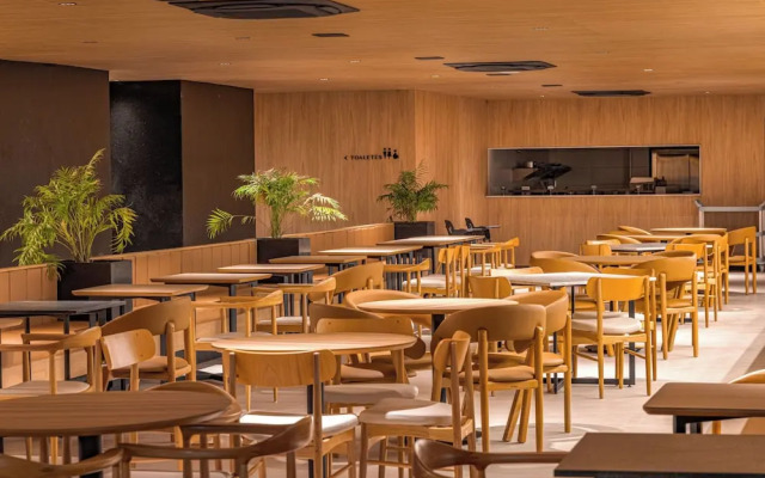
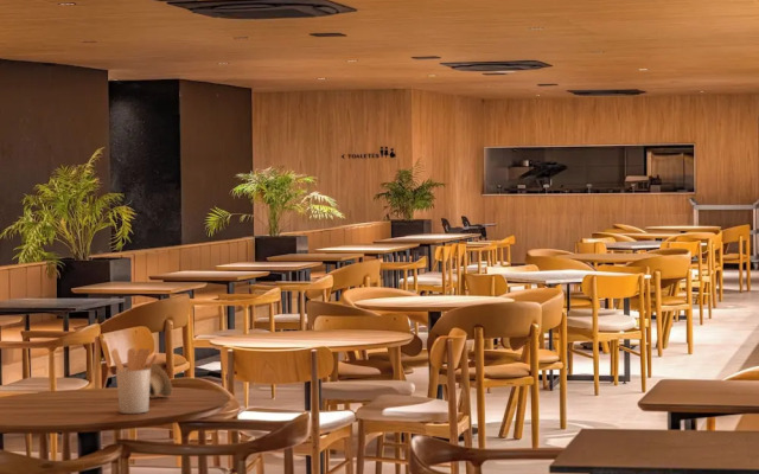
+ utensil holder [110,347,158,415]
+ cup [146,363,173,399]
